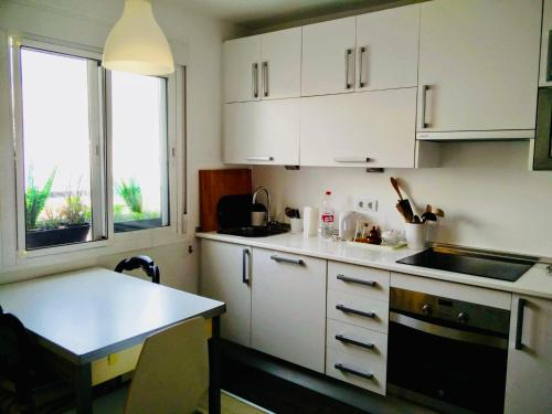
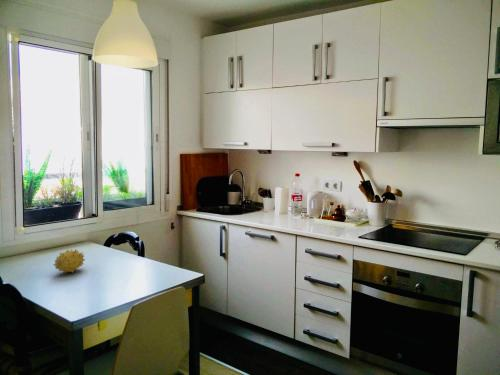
+ fruit [53,248,86,274]
